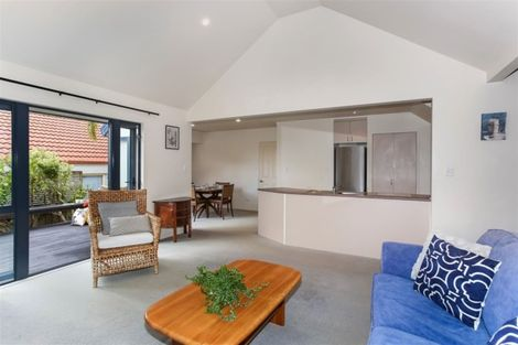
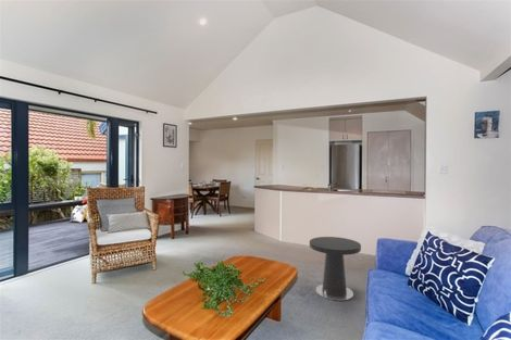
+ side table [309,236,362,301]
